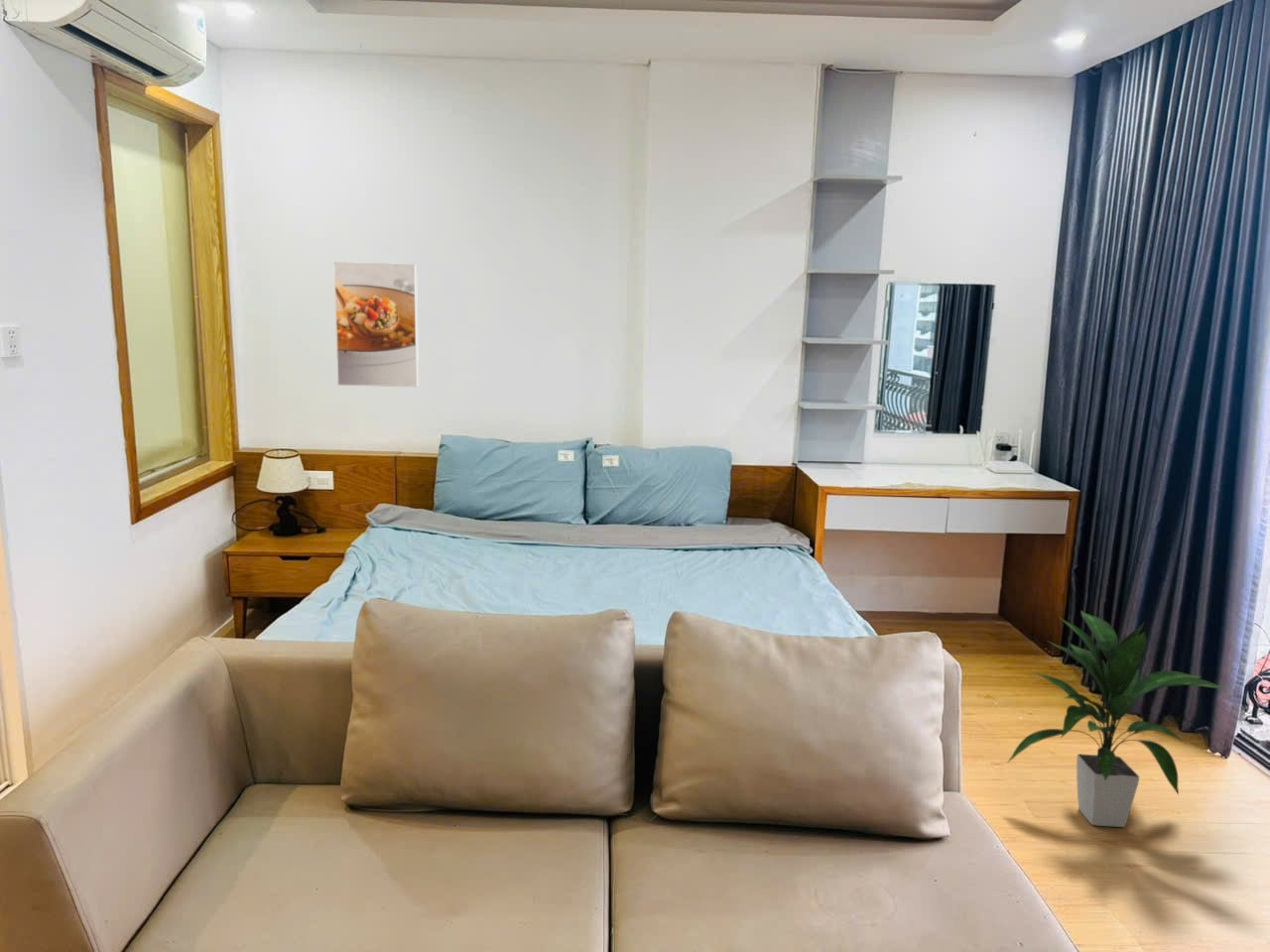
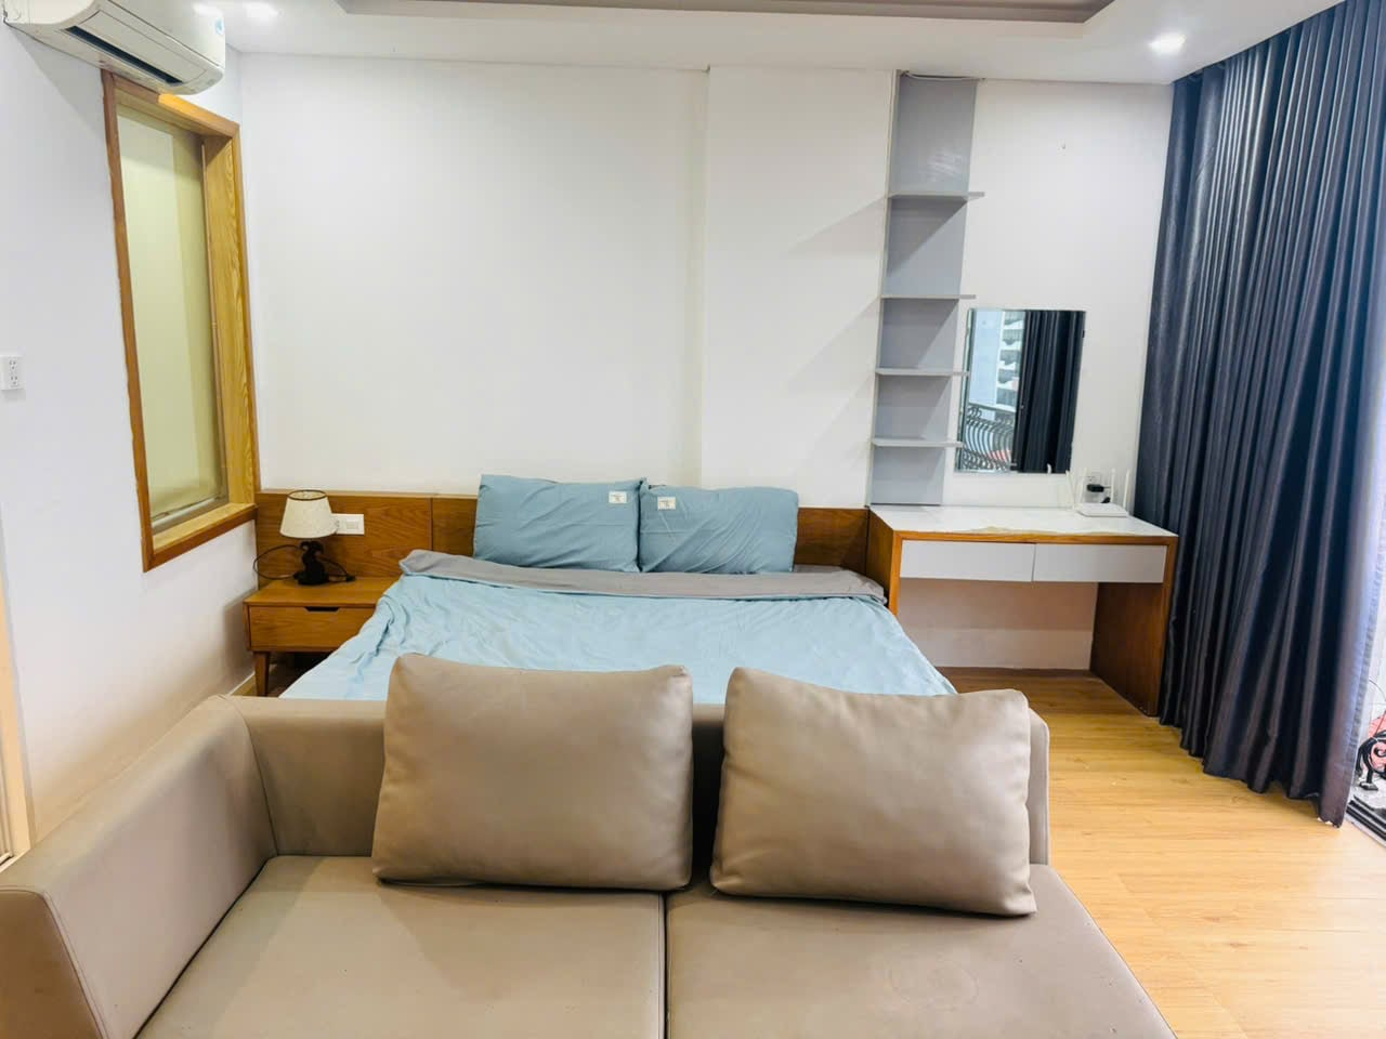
- indoor plant [1005,610,1228,828]
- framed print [332,261,420,388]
